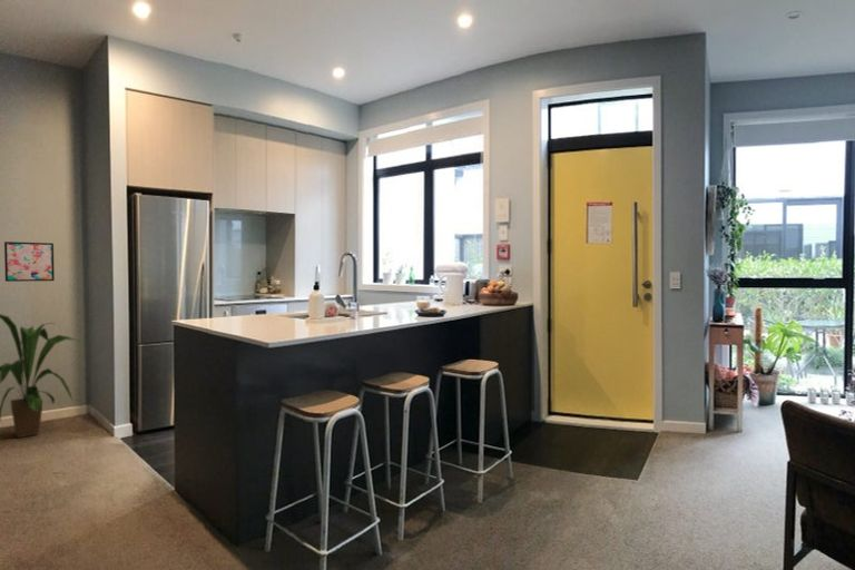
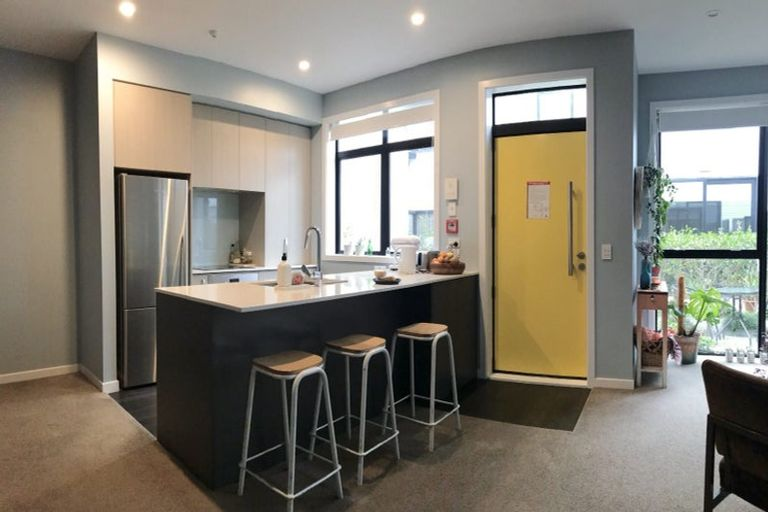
- wall art [3,240,56,283]
- house plant [0,313,85,439]
